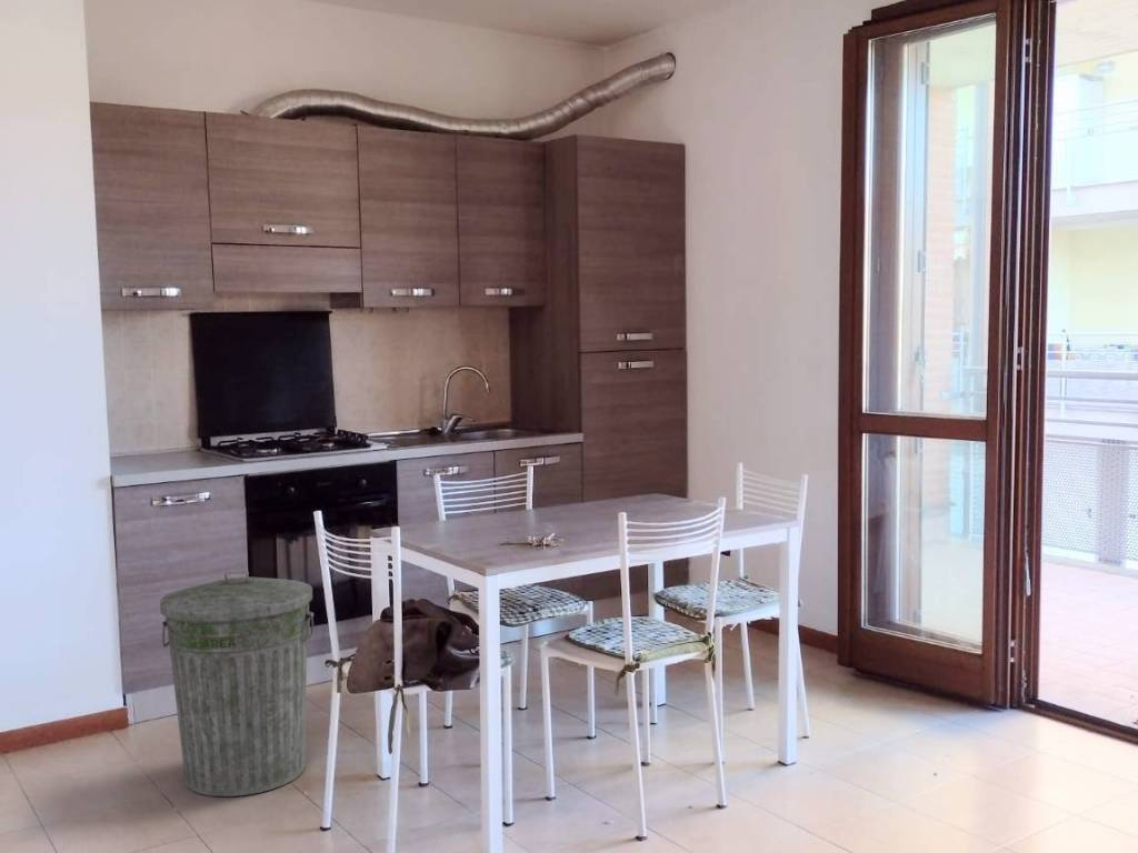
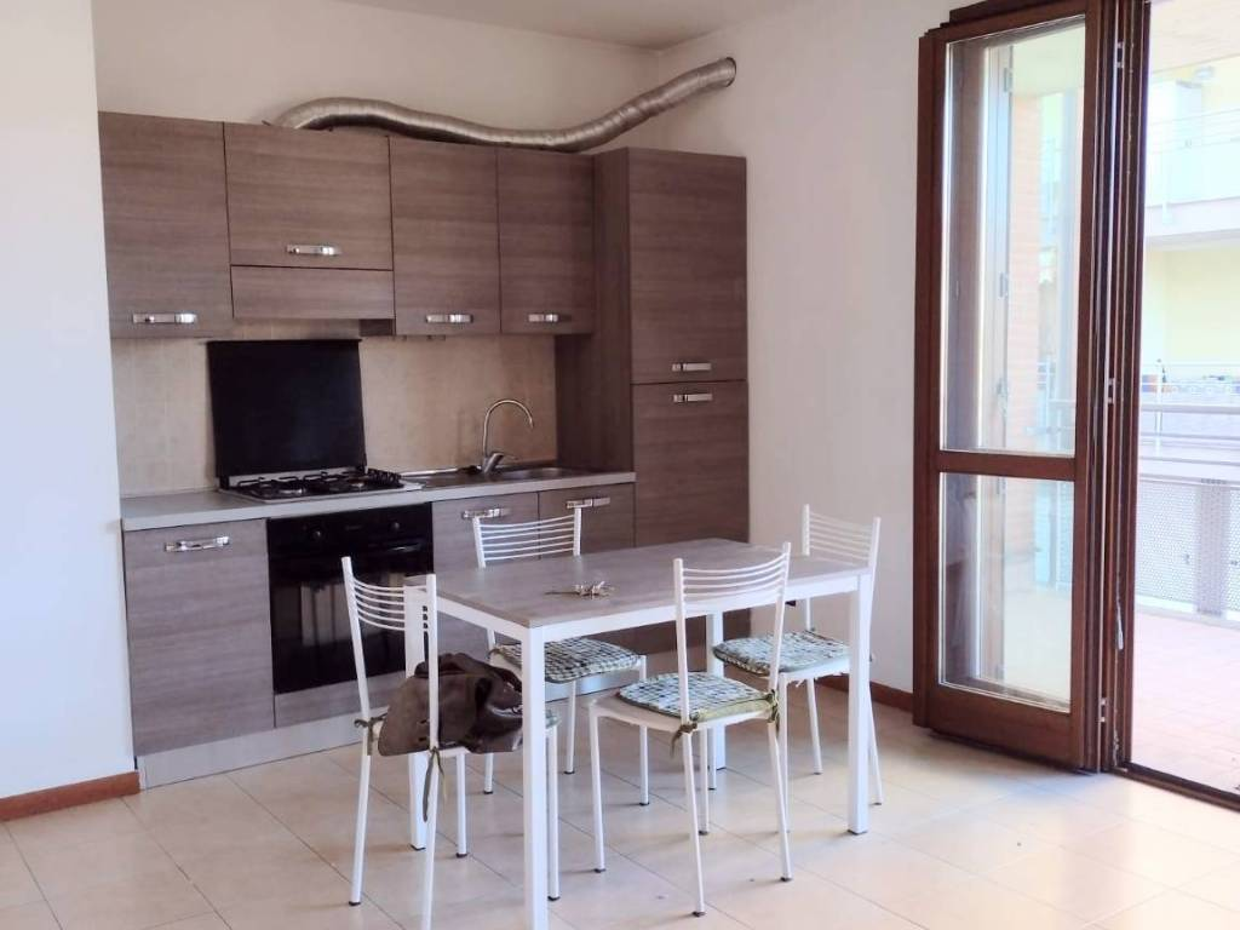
- trash can [159,570,315,797]
